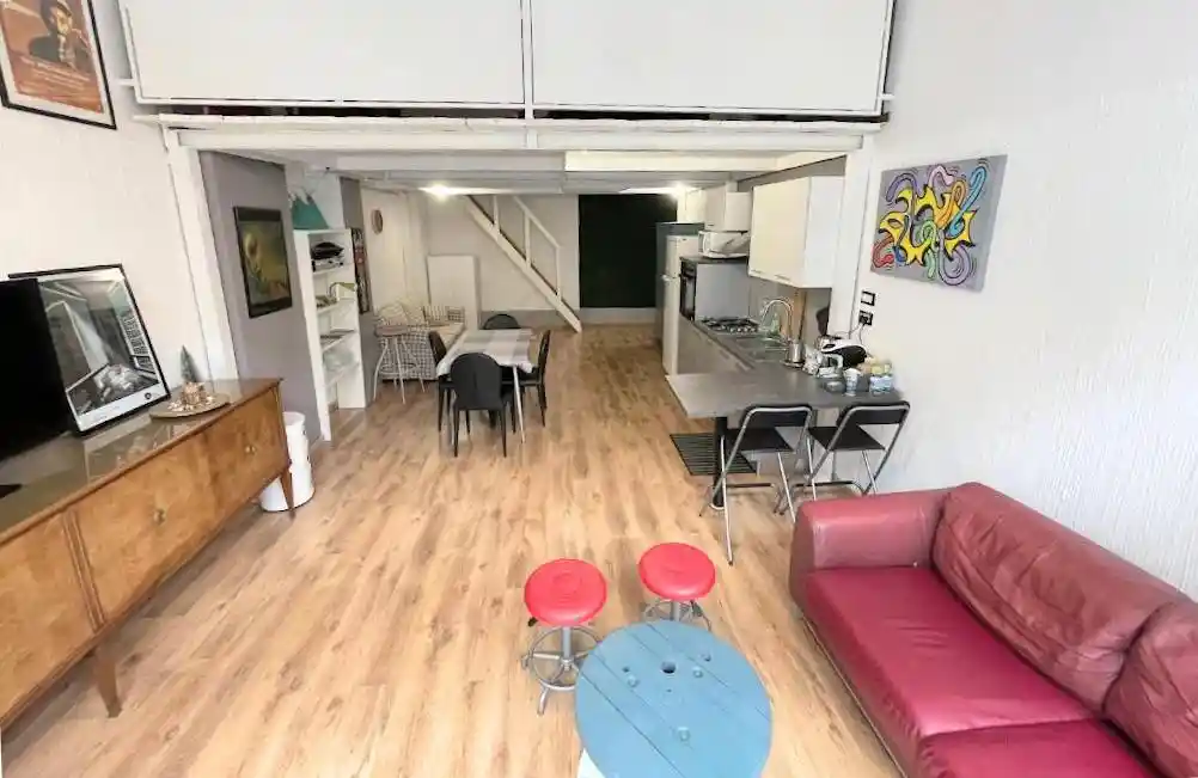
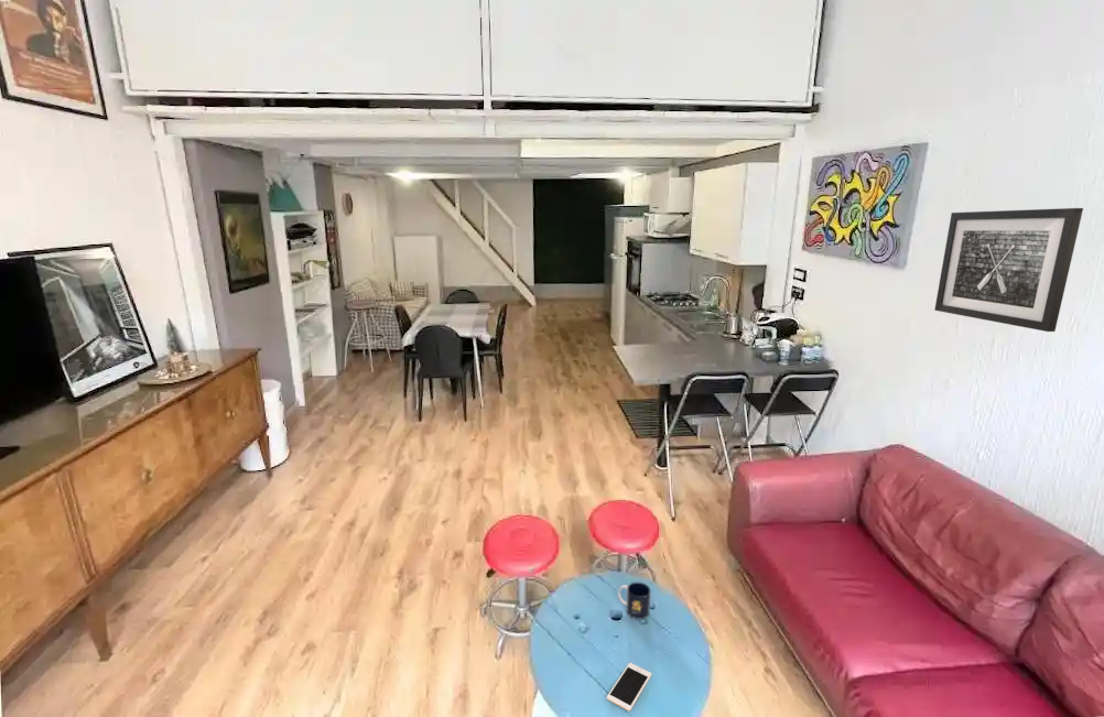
+ mug [617,582,651,620]
+ cell phone [606,662,652,713]
+ wall art [934,207,1084,333]
